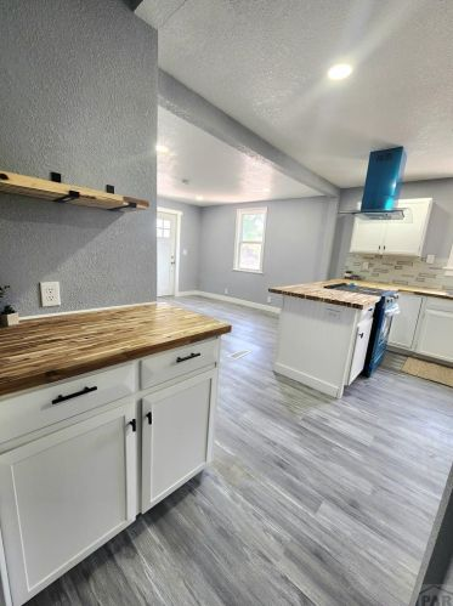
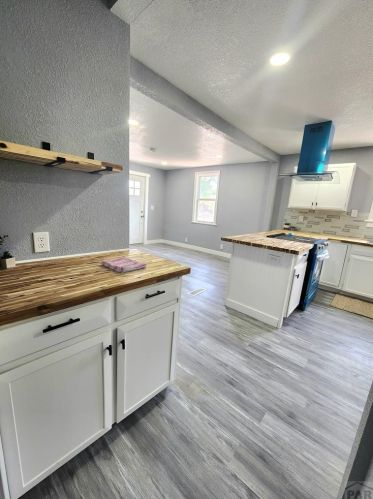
+ dish towel [99,256,148,274]
